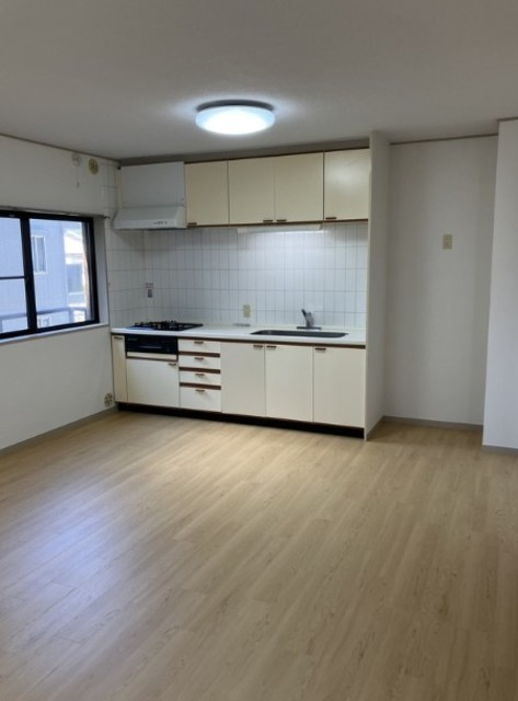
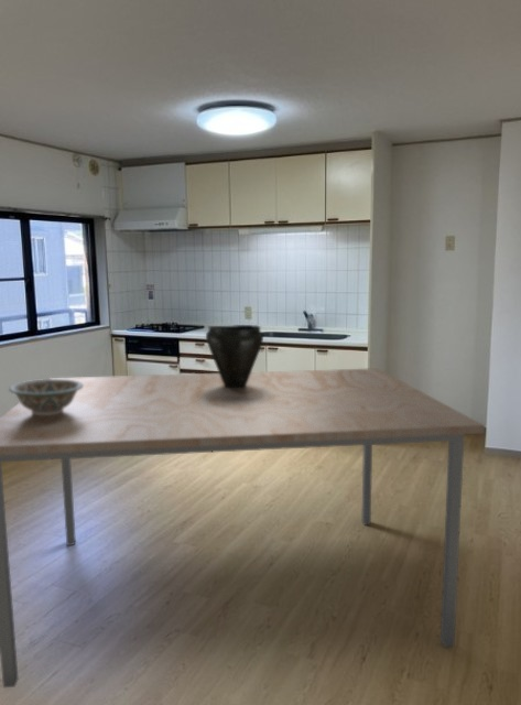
+ dining table [0,367,486,688]
+ decorative bowl [8,378,83,415]
+ vase [205,324,264,388]
